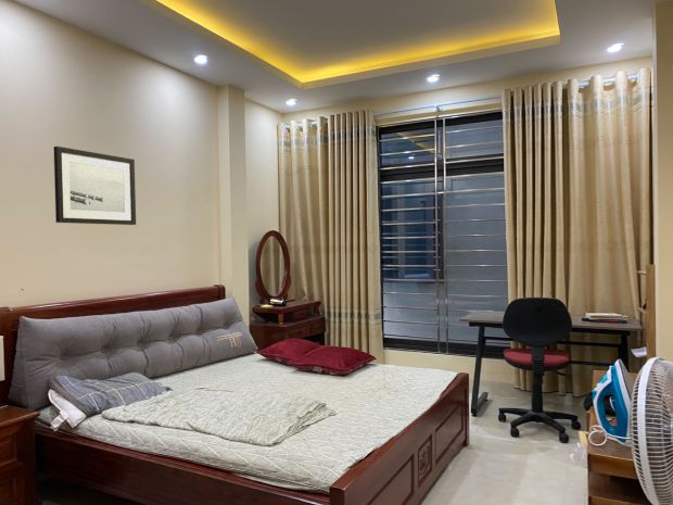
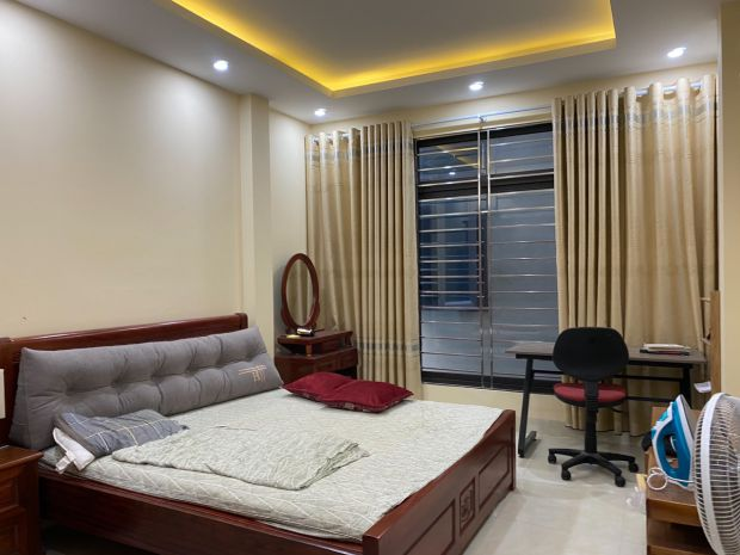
- wall art [53,146,137,226]
